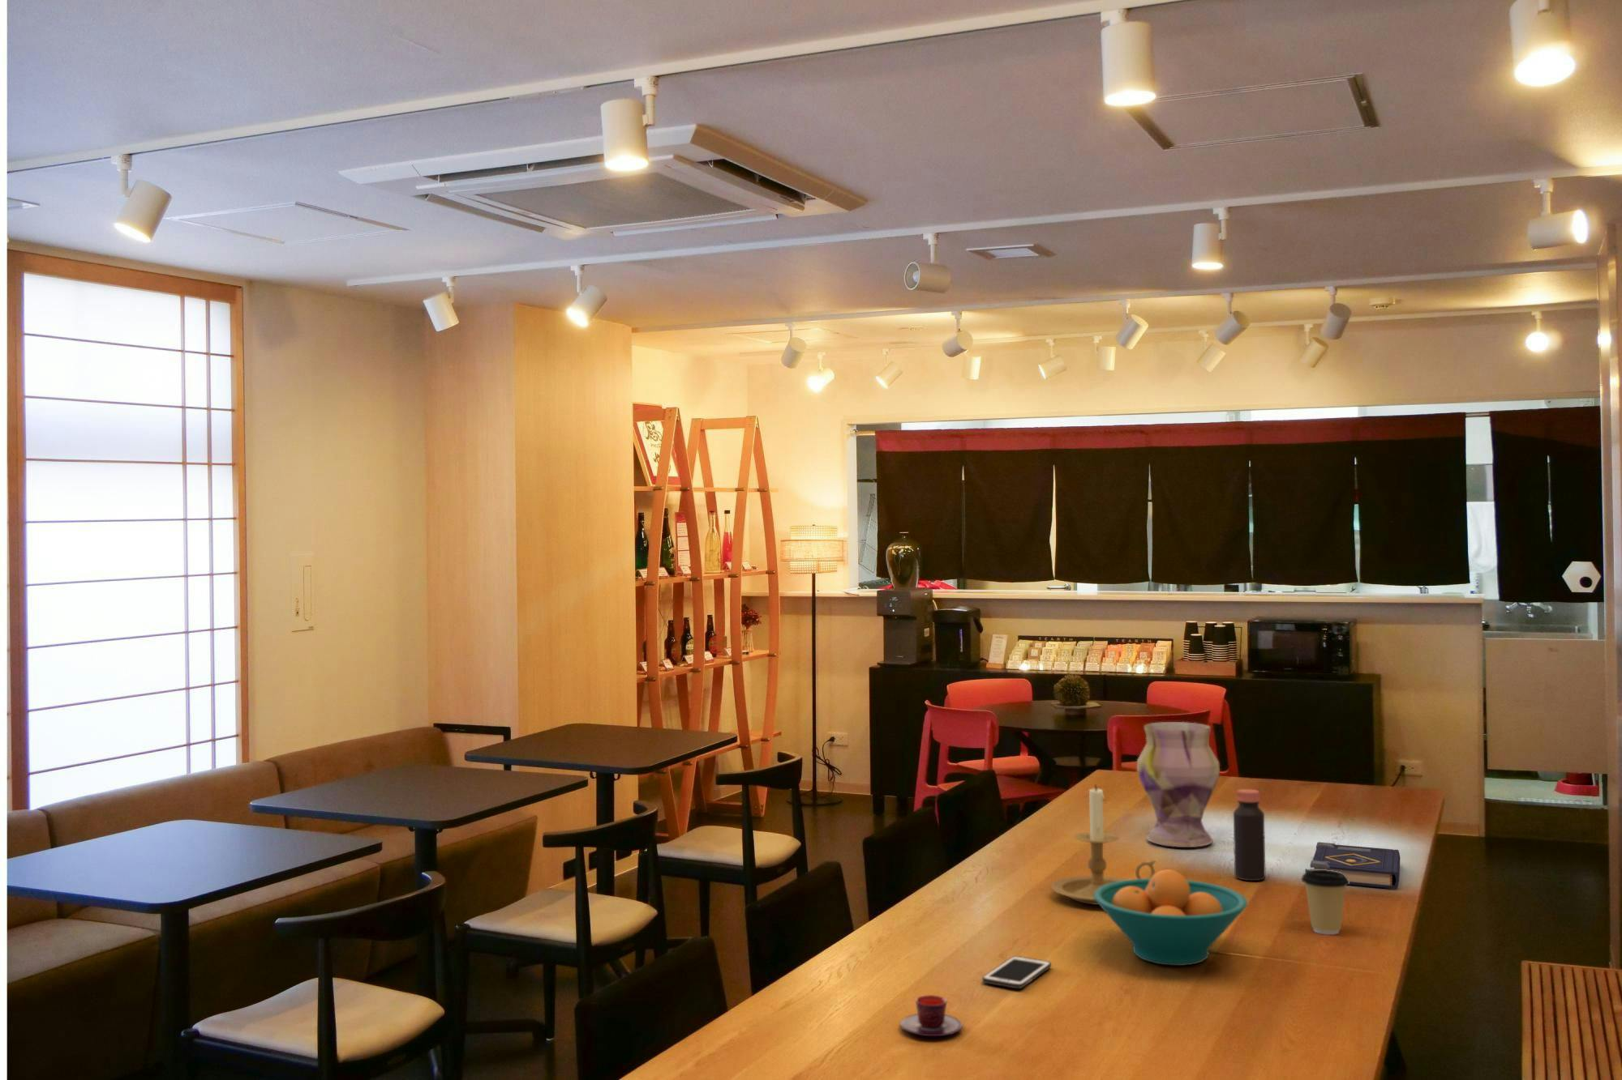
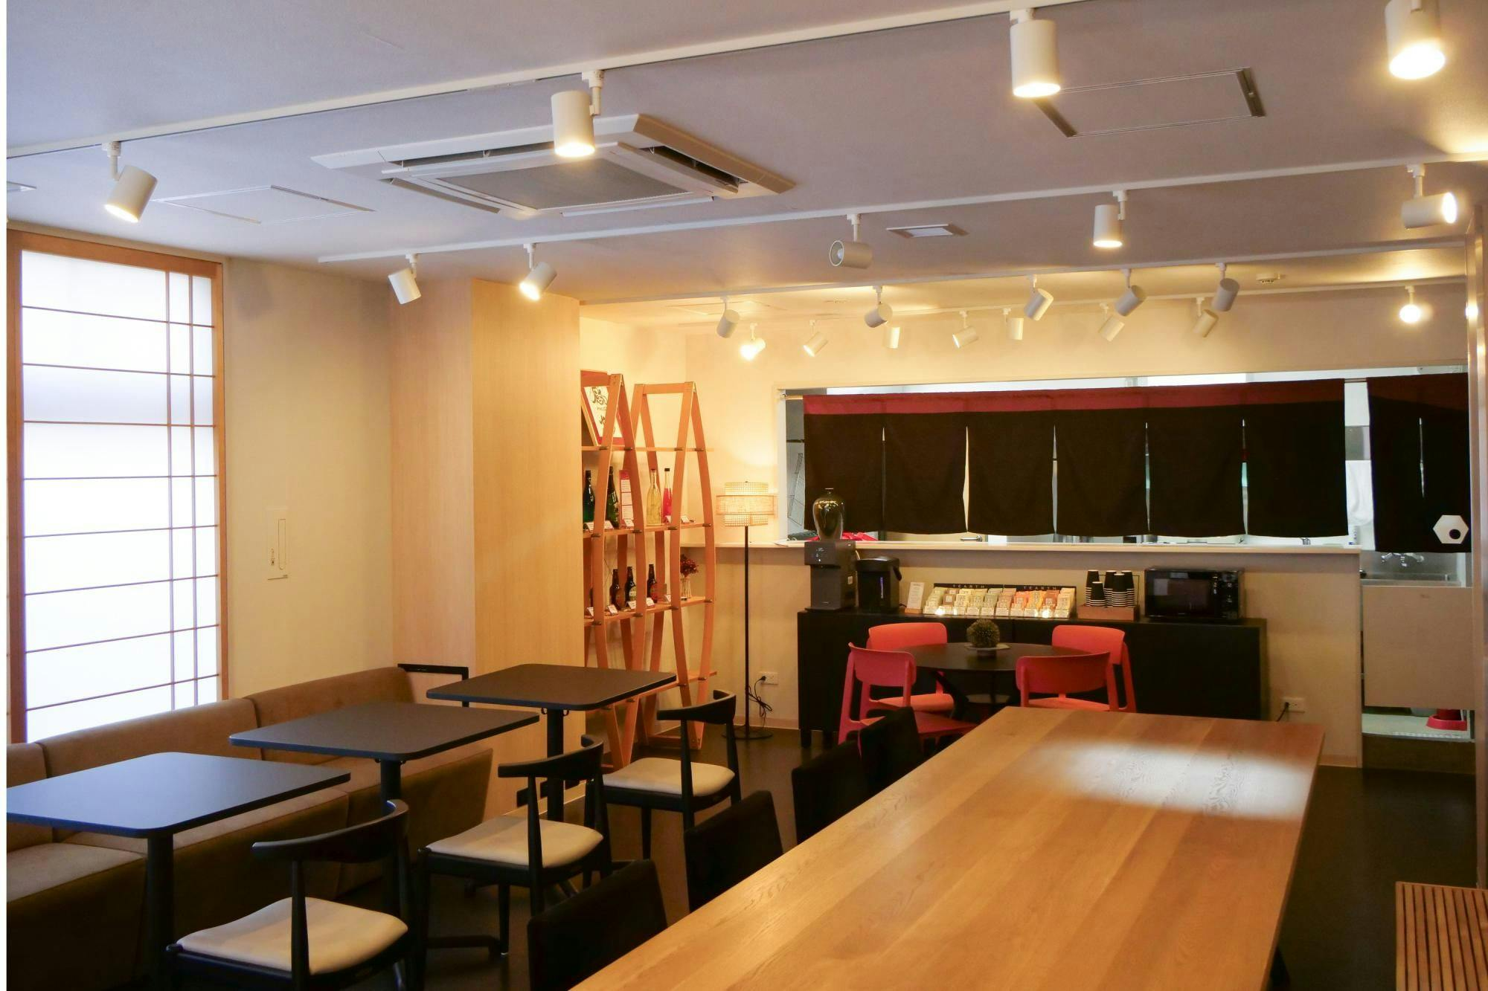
- fruit bowl [1094,869,1248,967]
- coffee cup [1301,869,1349,935]
- teacup [900,994,964,1037]
- book [1310,841,1400,890]
- candle holder [1050,783,1158,905]
- vase [1136,721,1220,849]
- cell phone [982,955,1052,990]
- bottle [1232,788,1266,881]
